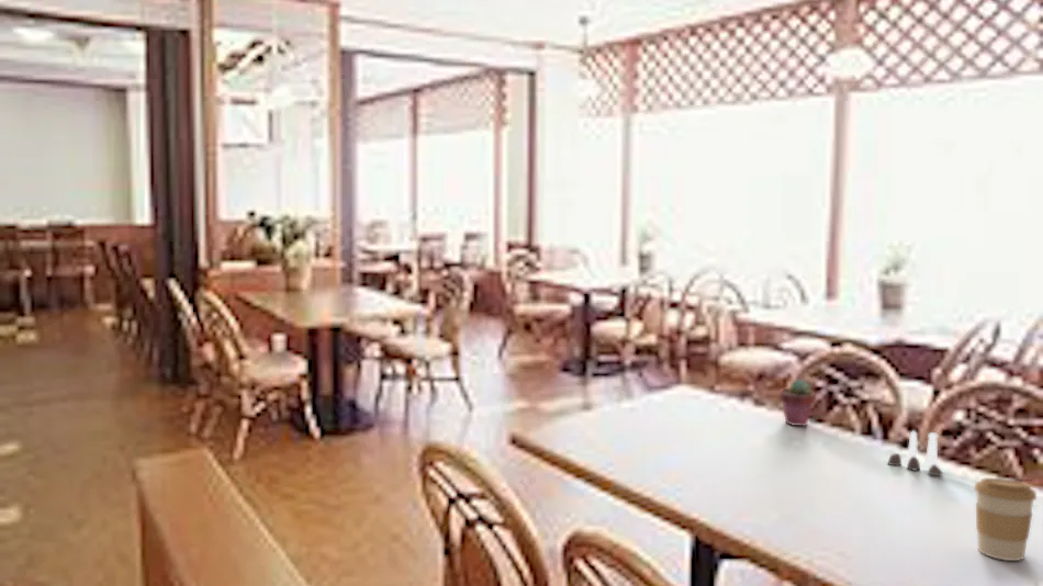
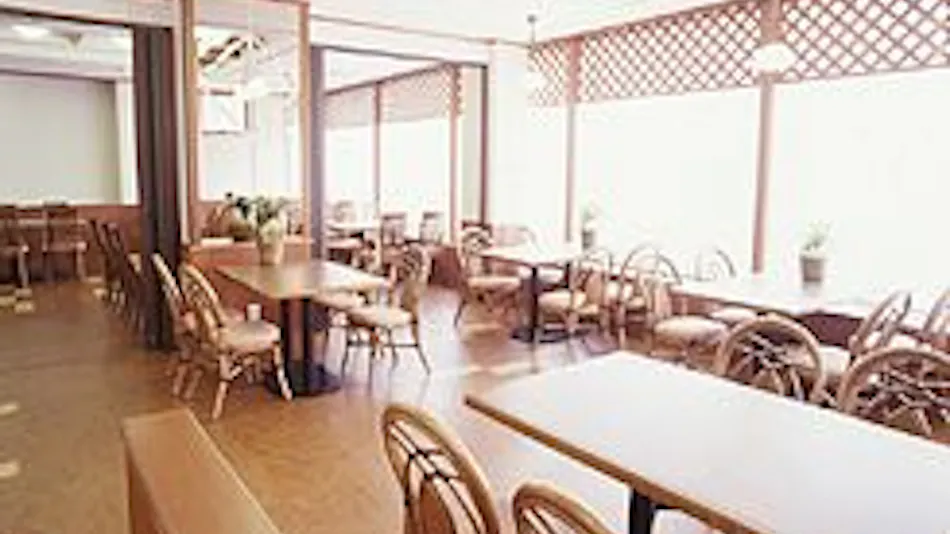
- potted succulent [778,377,817,427]
- coffee cup [973,477,1038,562]
- salt and pepper shaker set [886,429,944,477]
